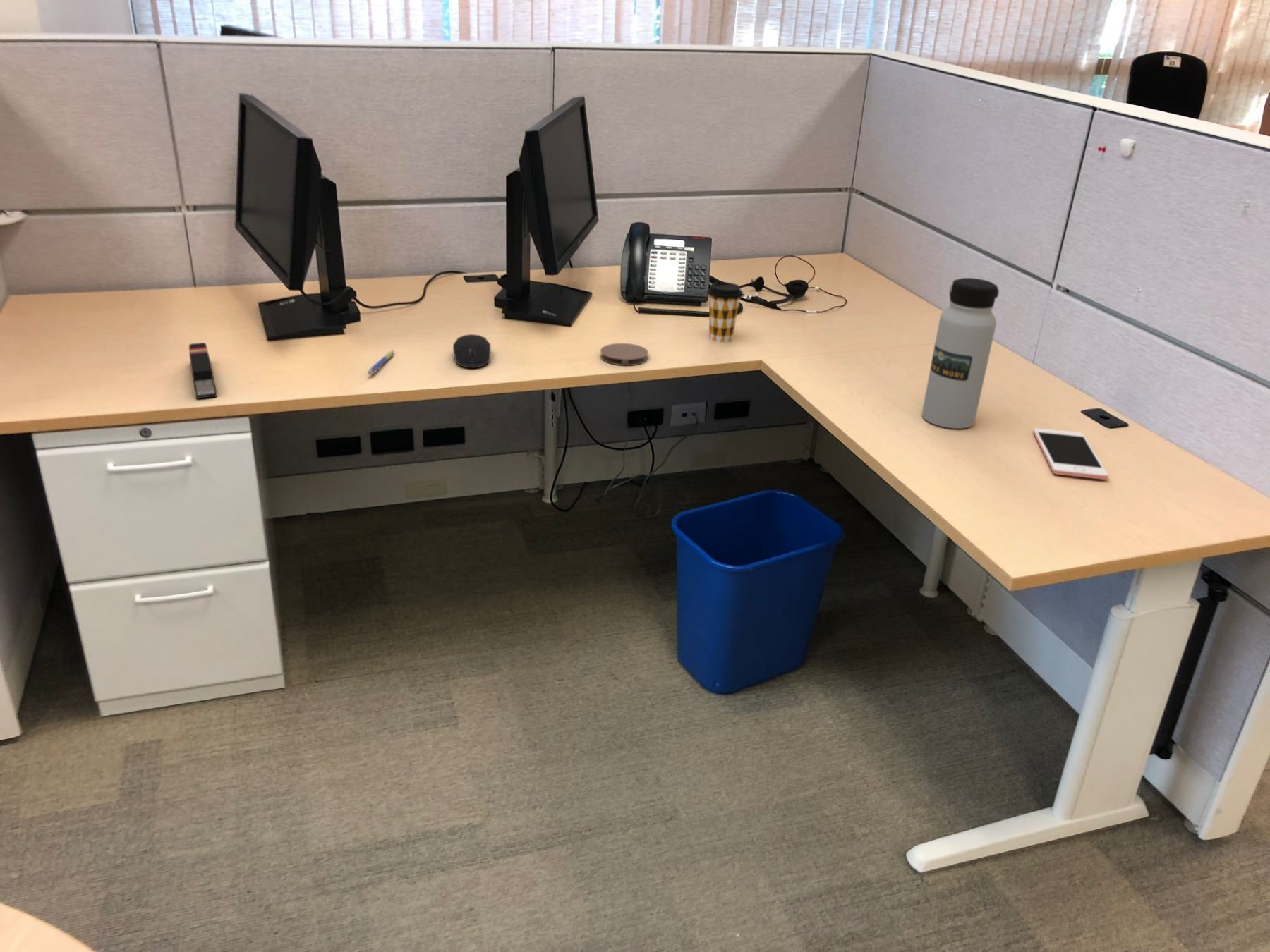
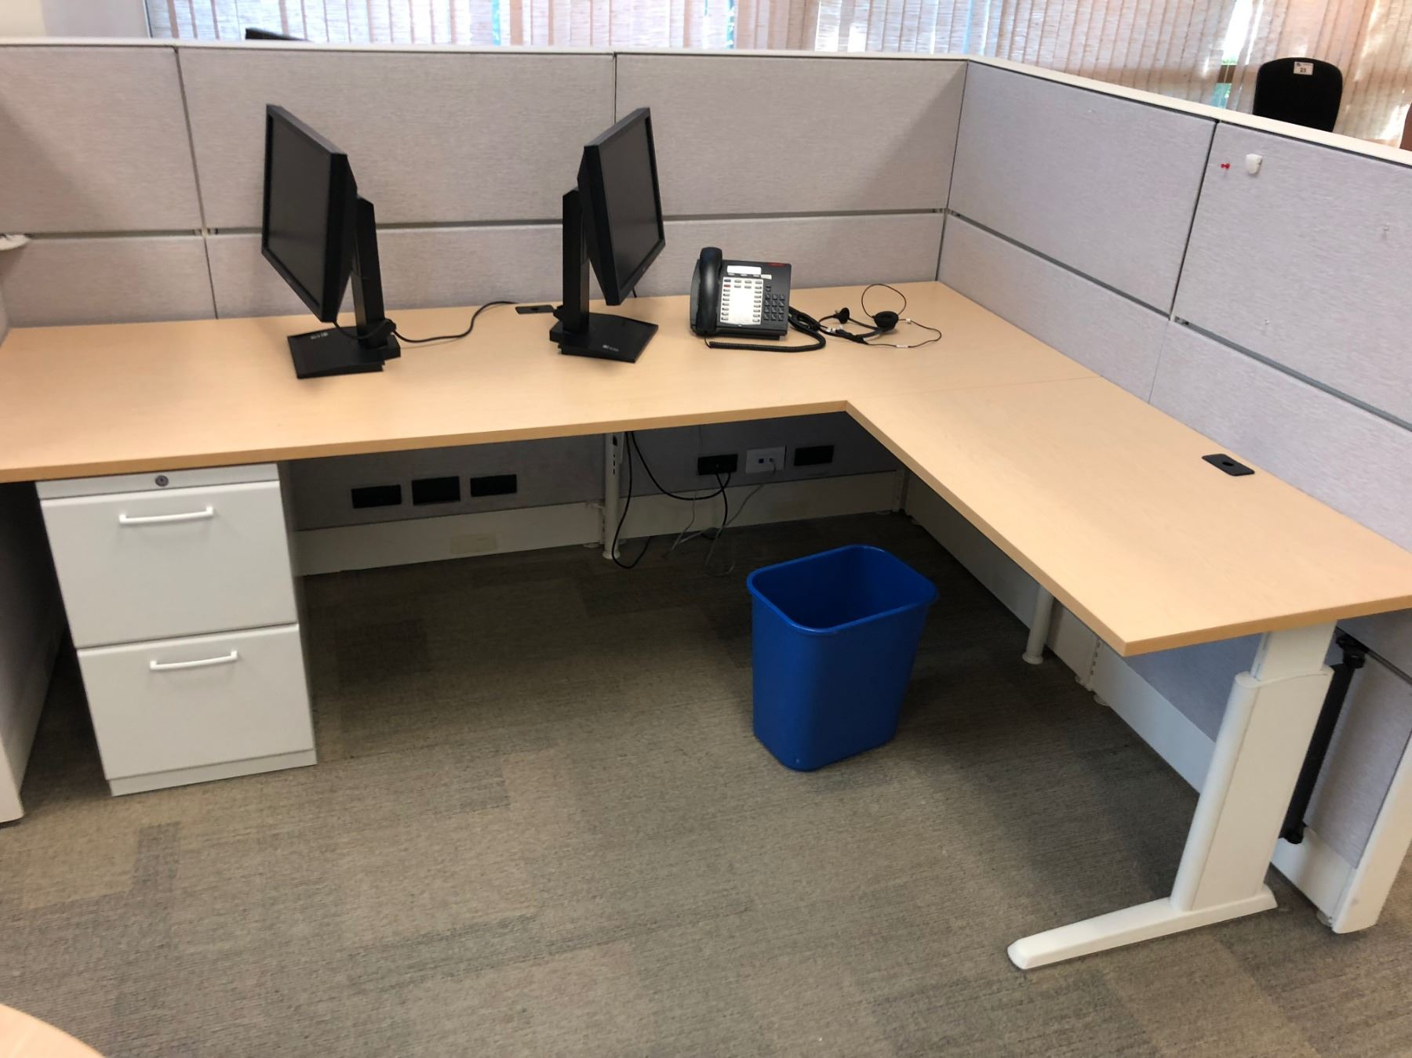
- computer mouse [452,334,491,369]
- cell phone [1032,427,1109,480]
- water bottle [921,277,1000,429]
- coaster [600,343,649,367]
- stapler [188,342,218,399]
- pen [367,350,395,375]
- coffee cup [706,281,744,343]
